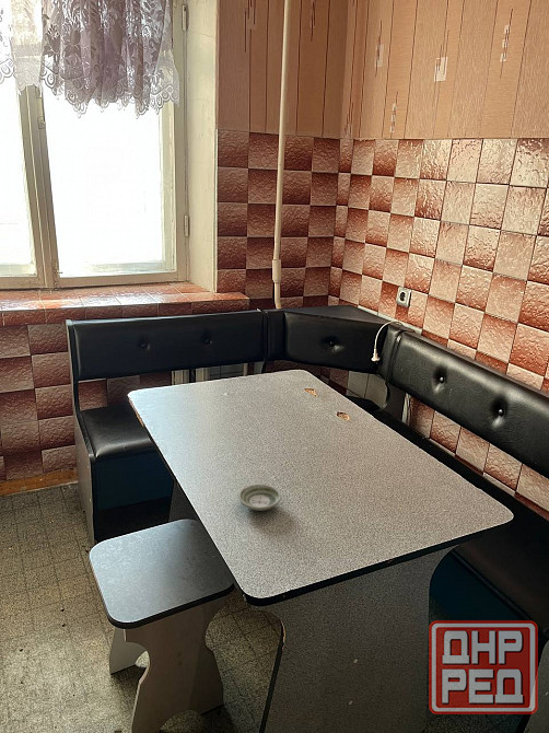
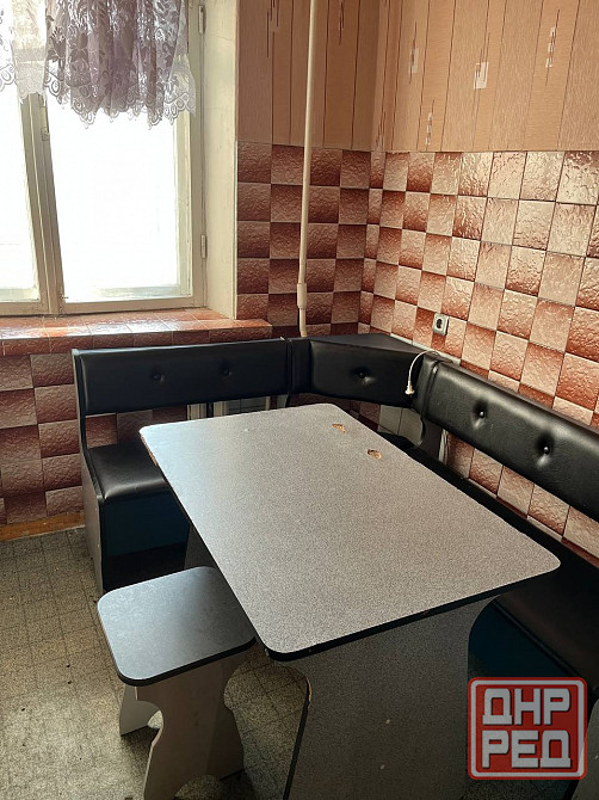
- saucer [237,484,282,512]
